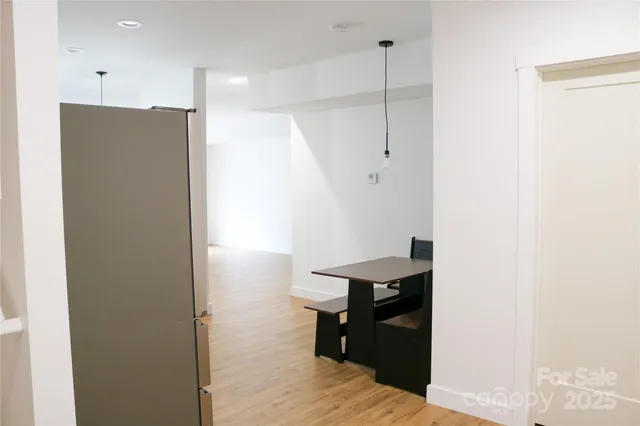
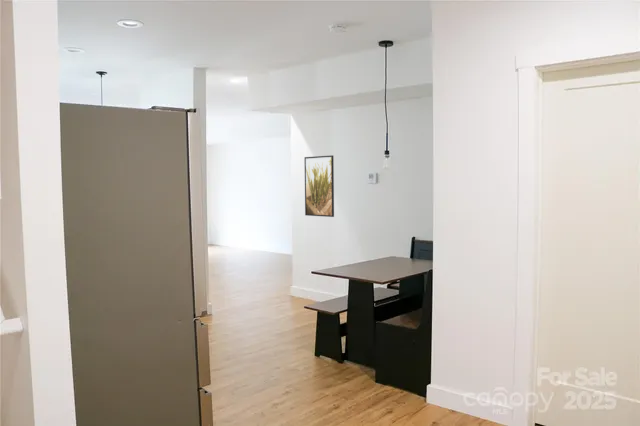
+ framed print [304,154,335,218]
